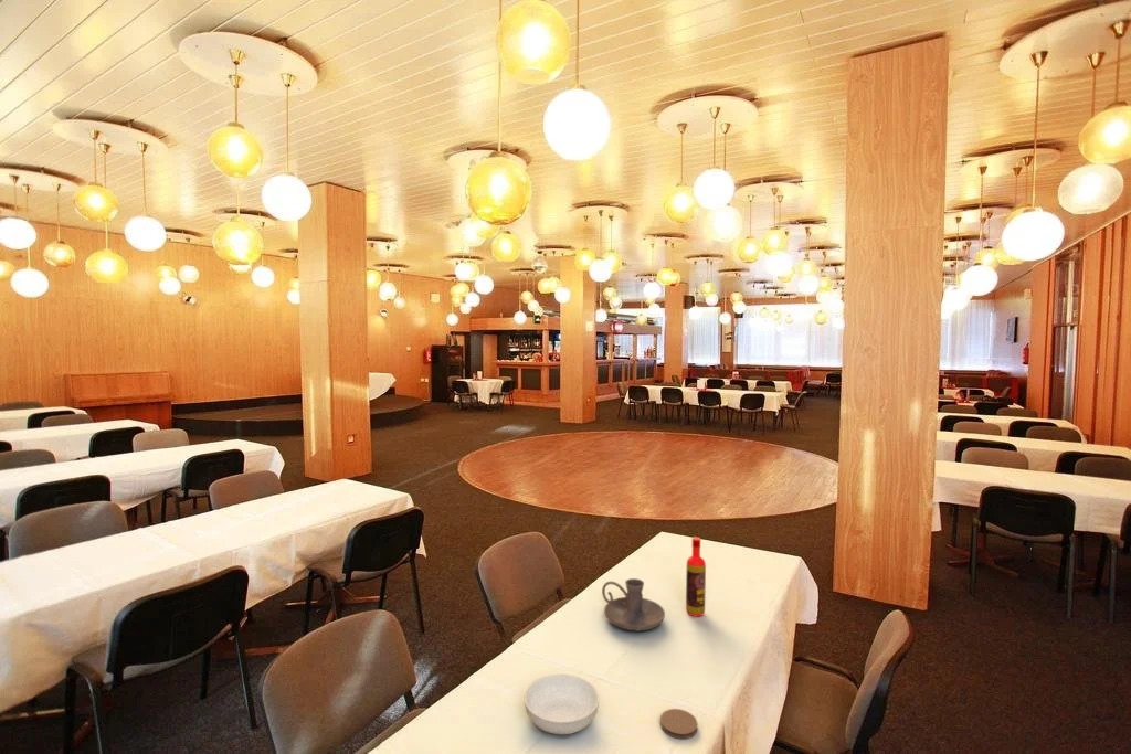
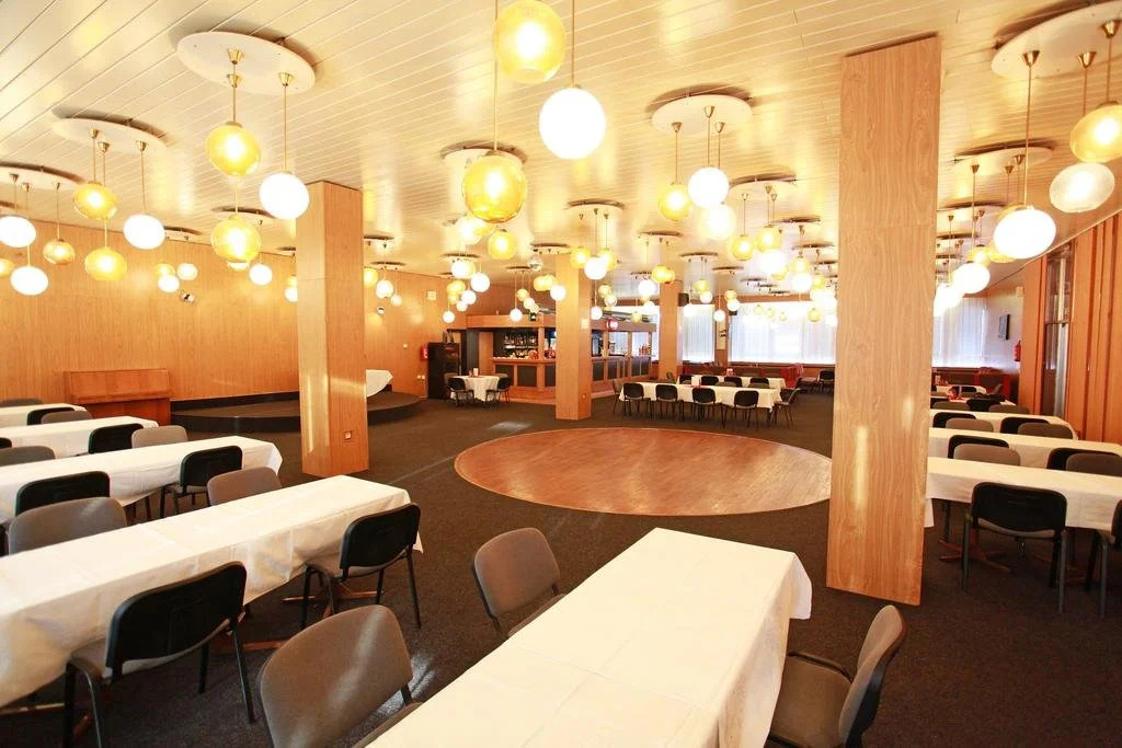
- candle holder [601,577,666,631]
- serving bowl [524,673,600,735]
- coaster [659,708,698,740]
- bottle [685,535,707,618]
